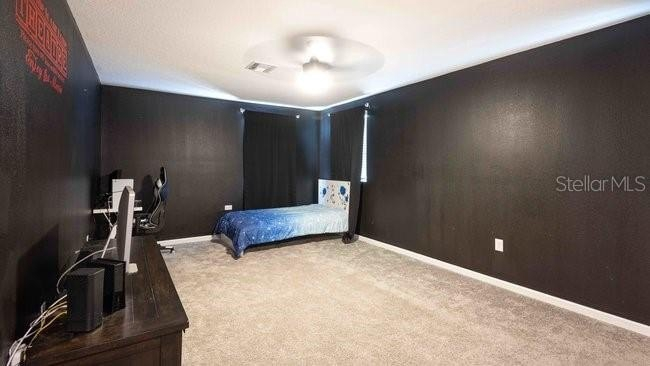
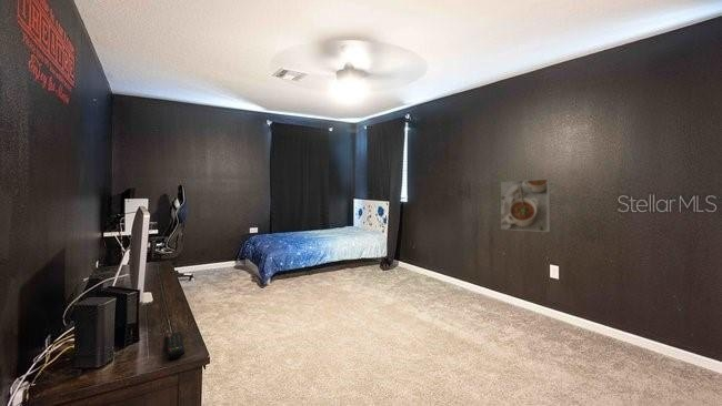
+ remote control [166,331,185,359]
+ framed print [500,177,551,233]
